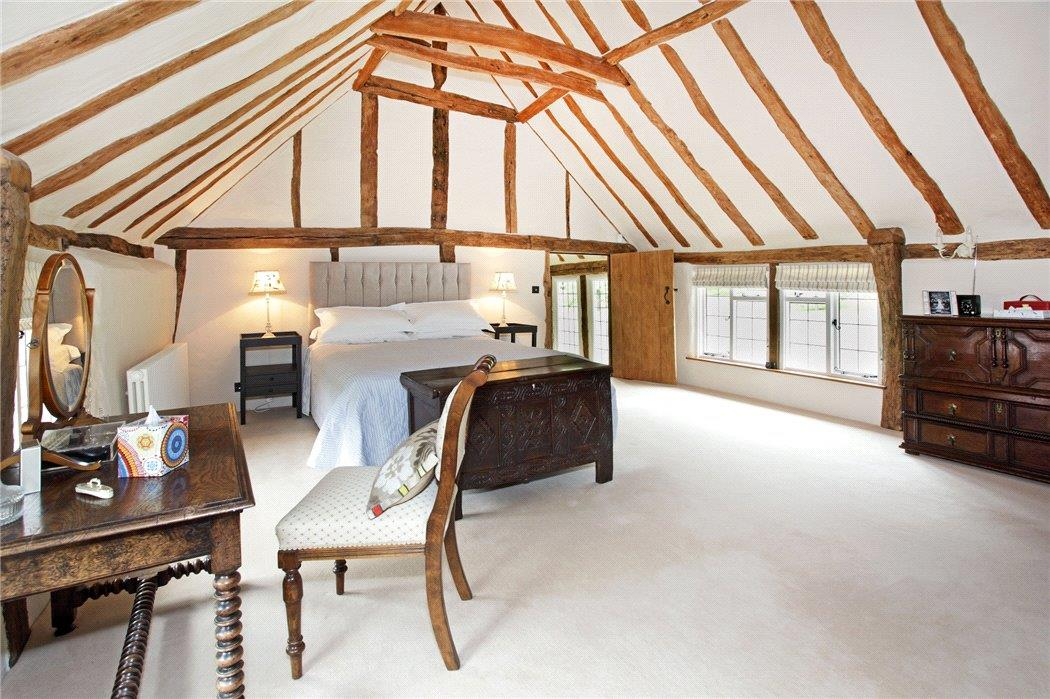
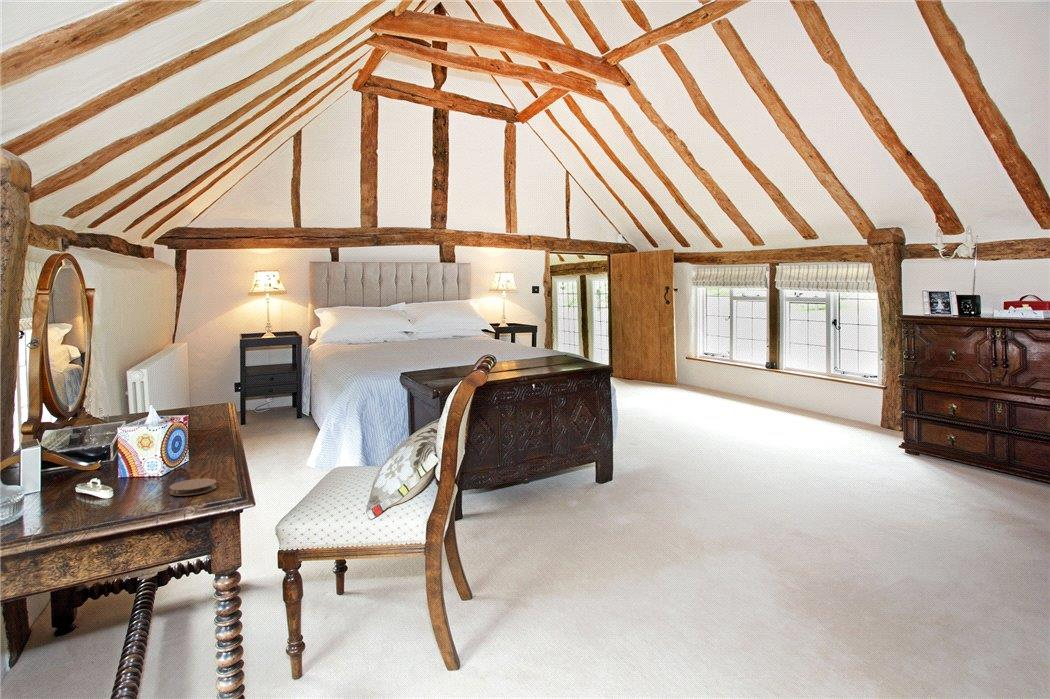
+ coaster [168,477,217,497]
